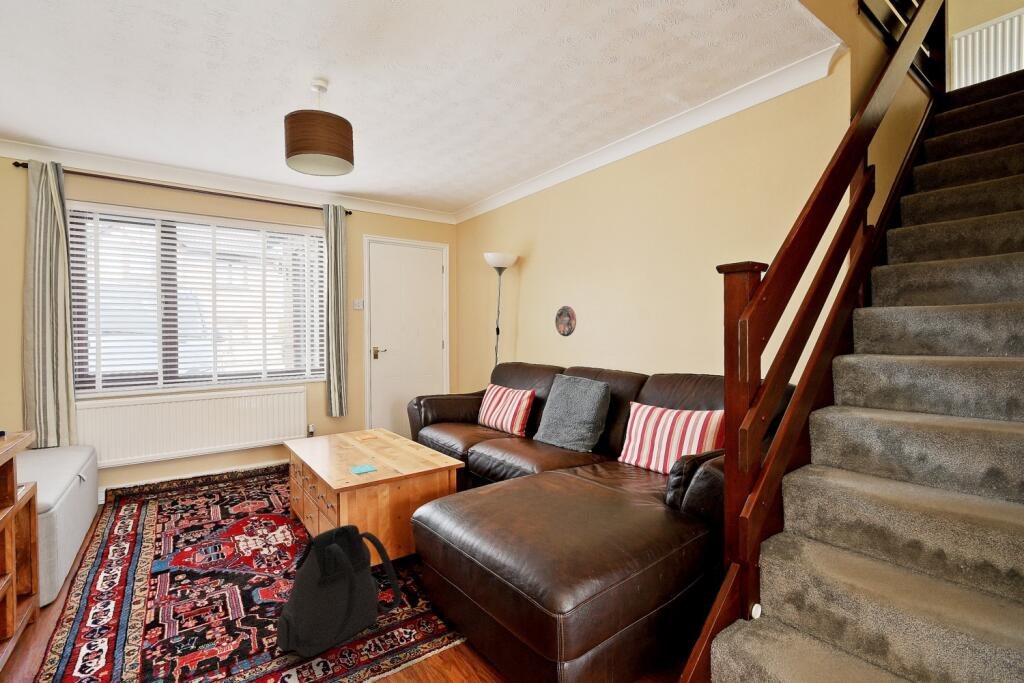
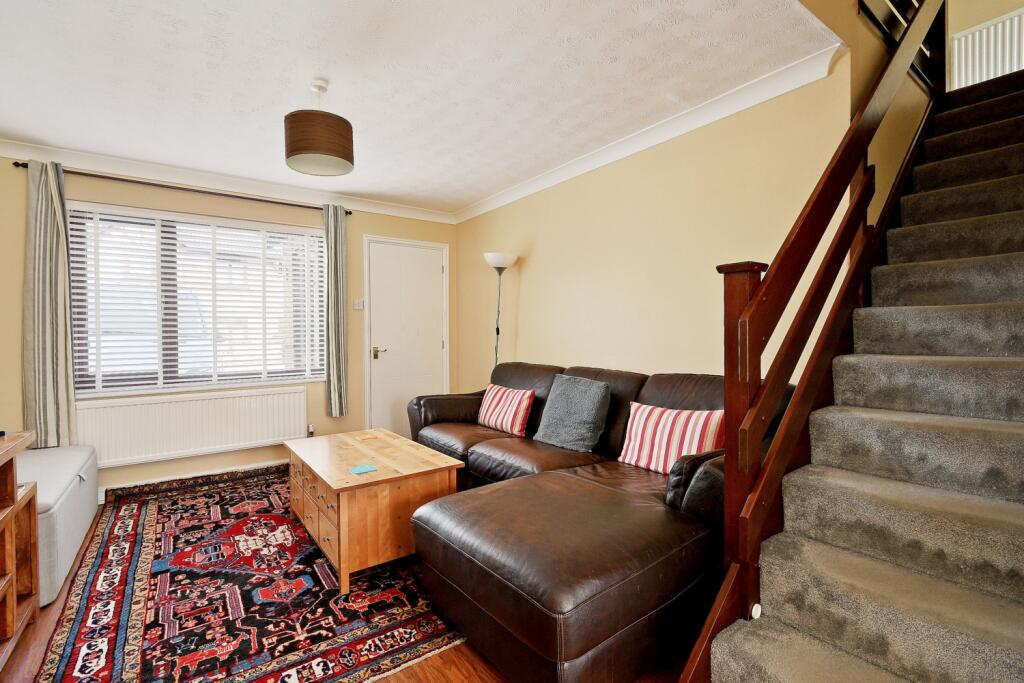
- backpack [276,524,402,658]
- decorative plate [554,305,577,337]
